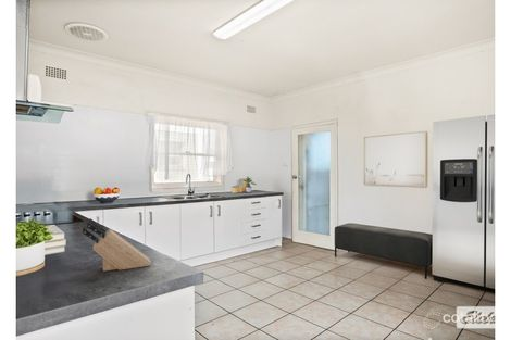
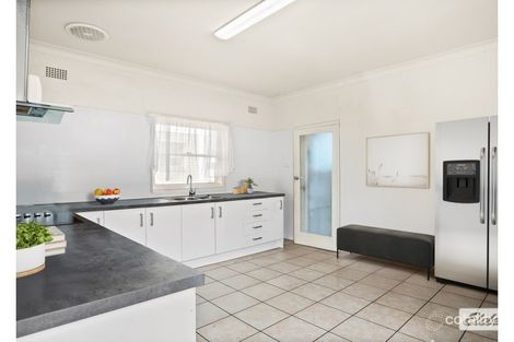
- knife block [82,217,153,273]
